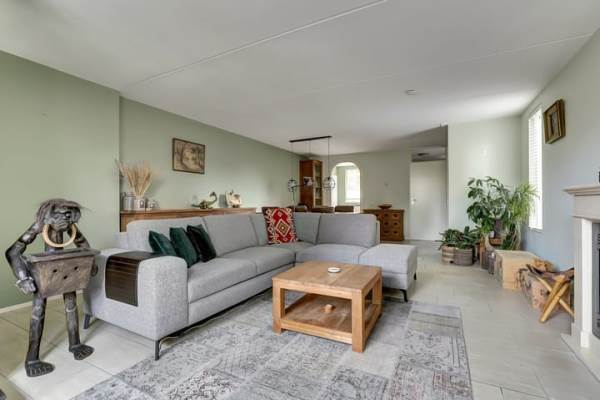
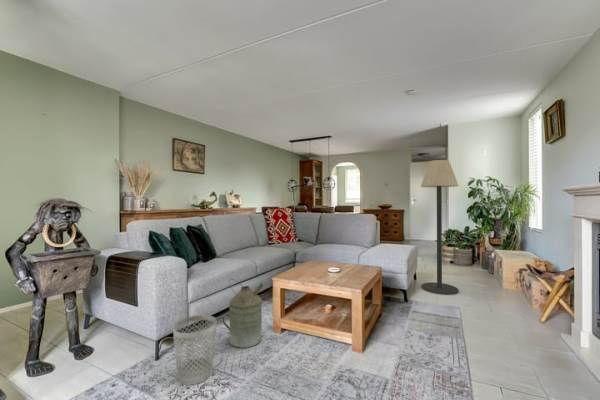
+ wastebasket [172,314,218,386]
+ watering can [222,278,265,349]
+ floor lamp [420,159,460,296]
